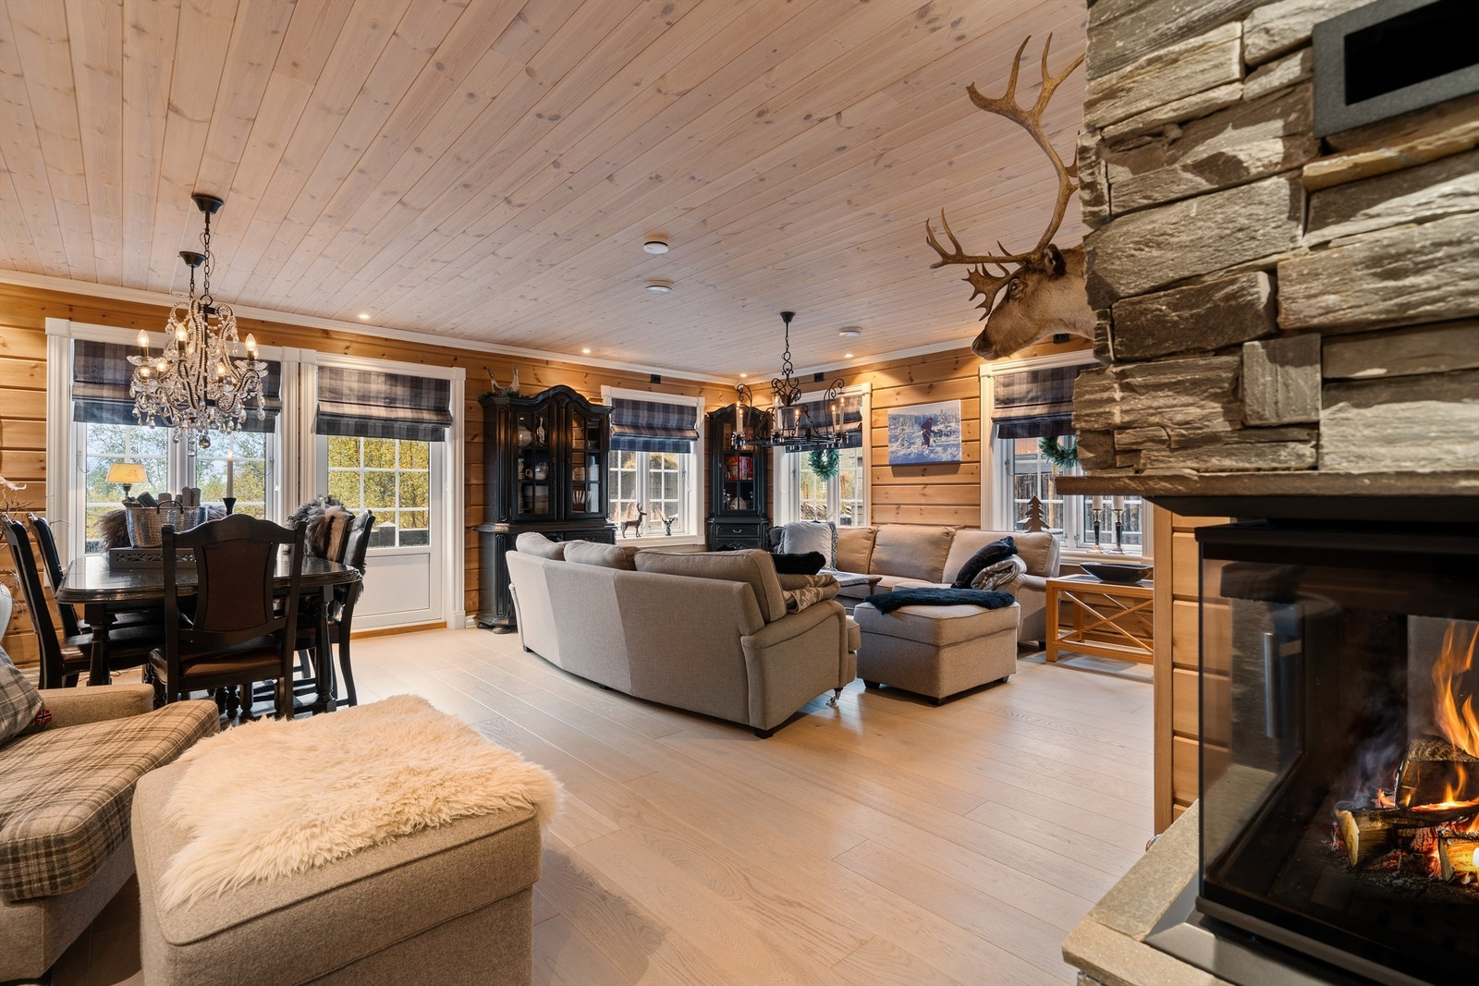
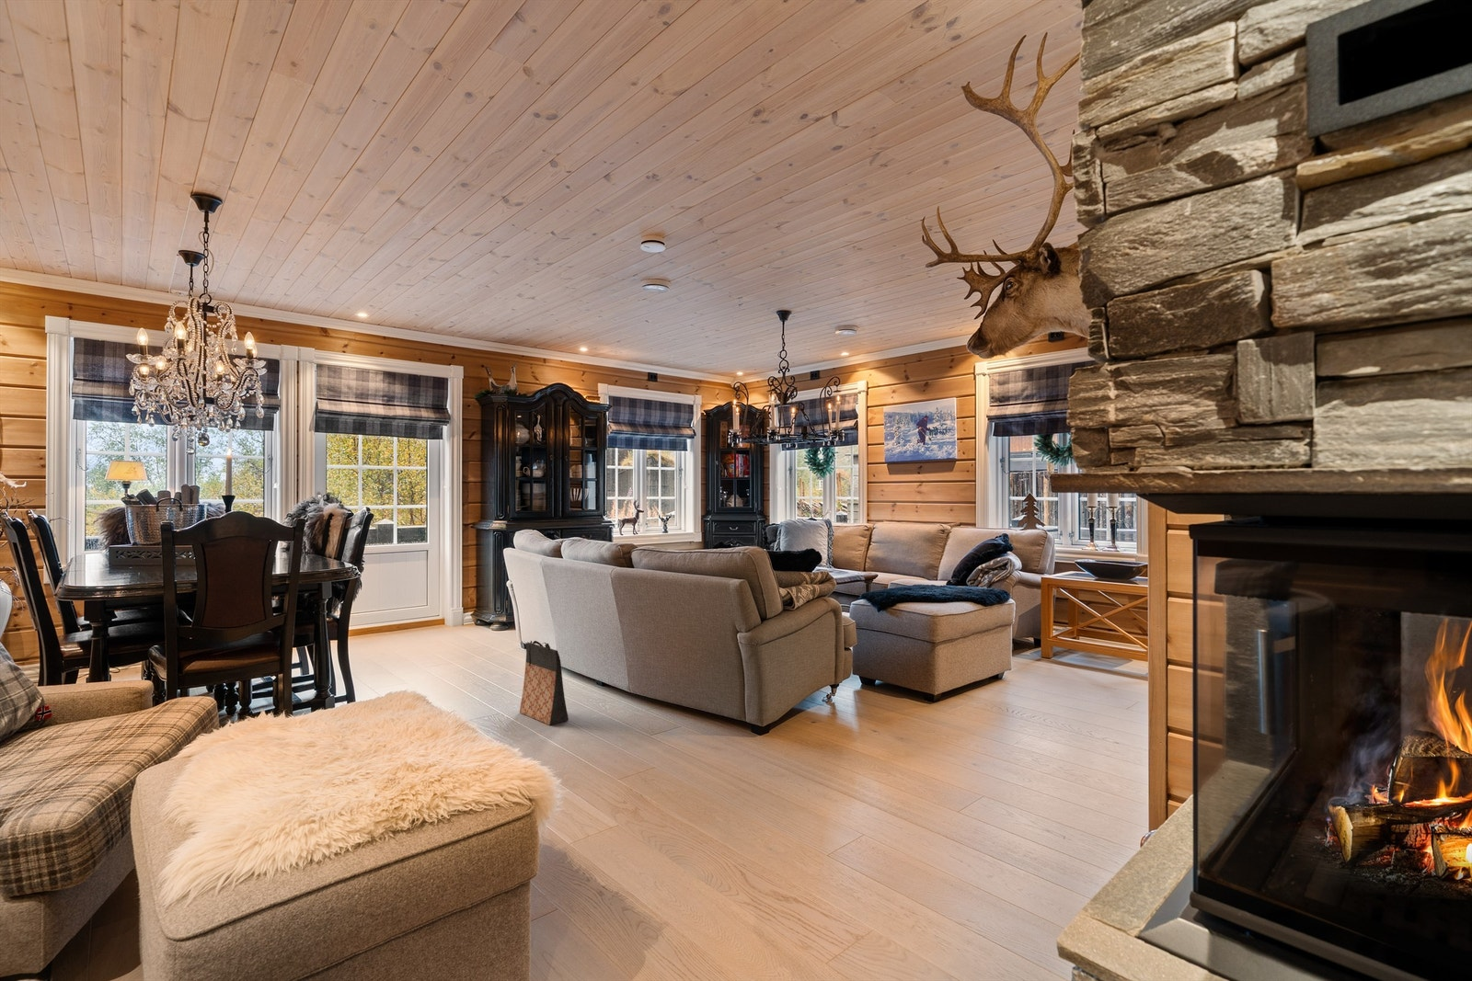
+ bag [519,639,570,726]
